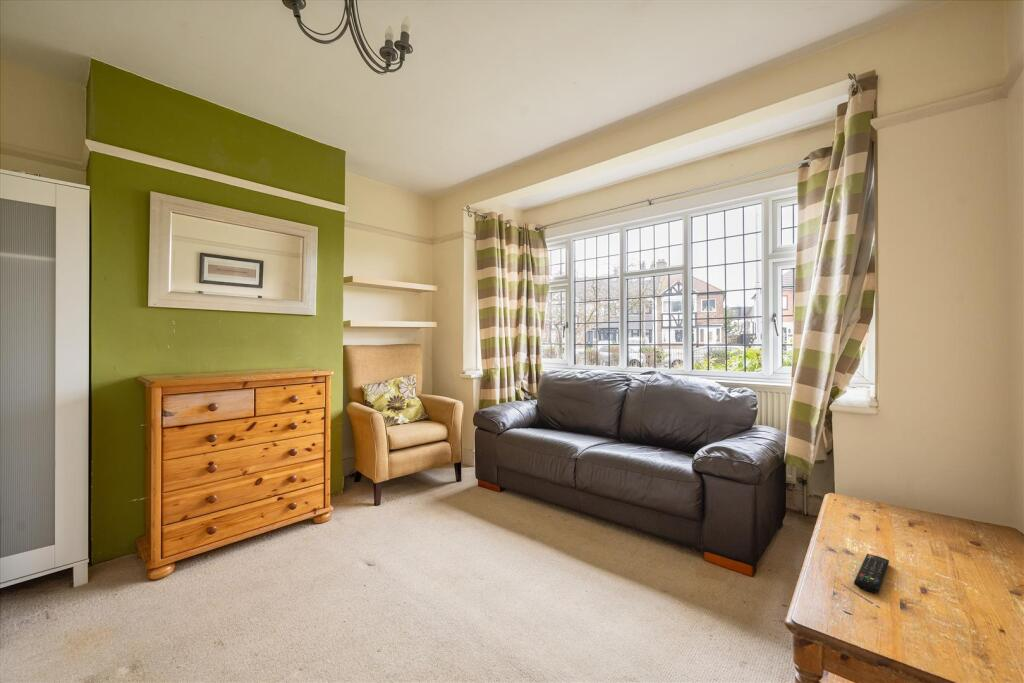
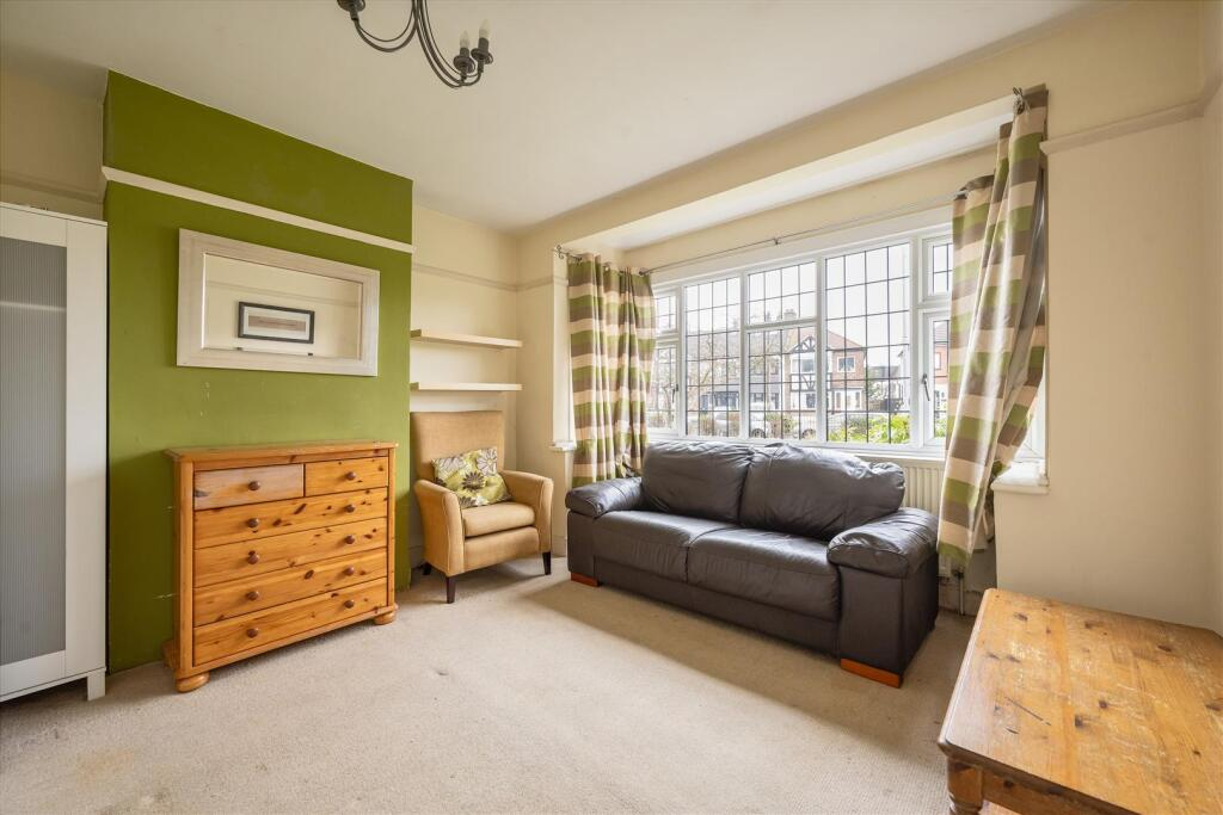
- remote control [853,553,890,593]
